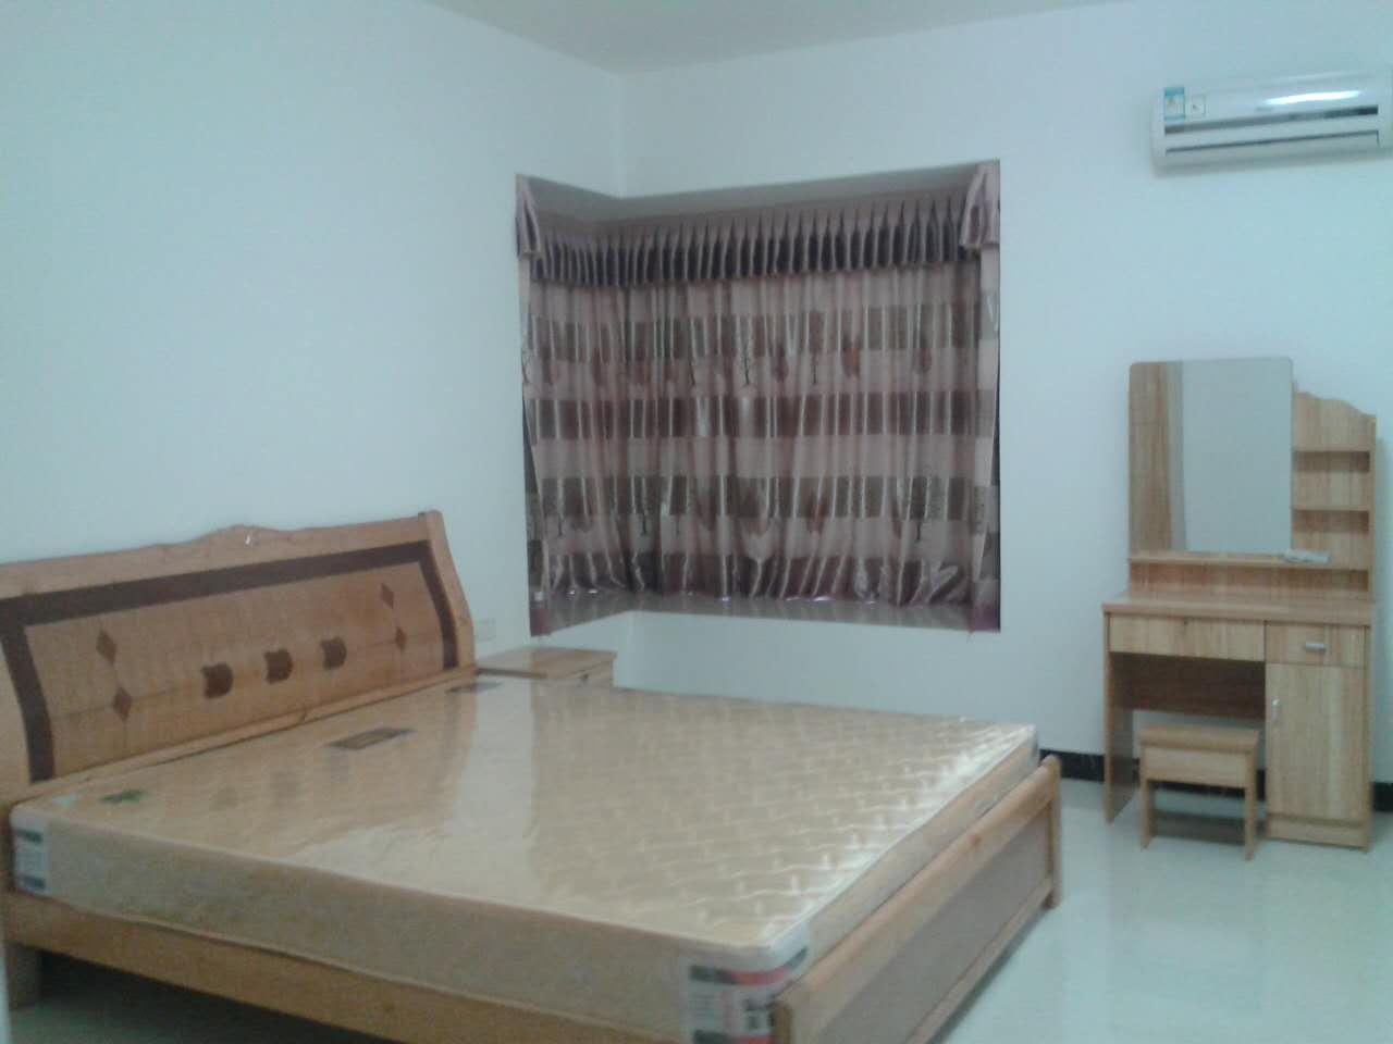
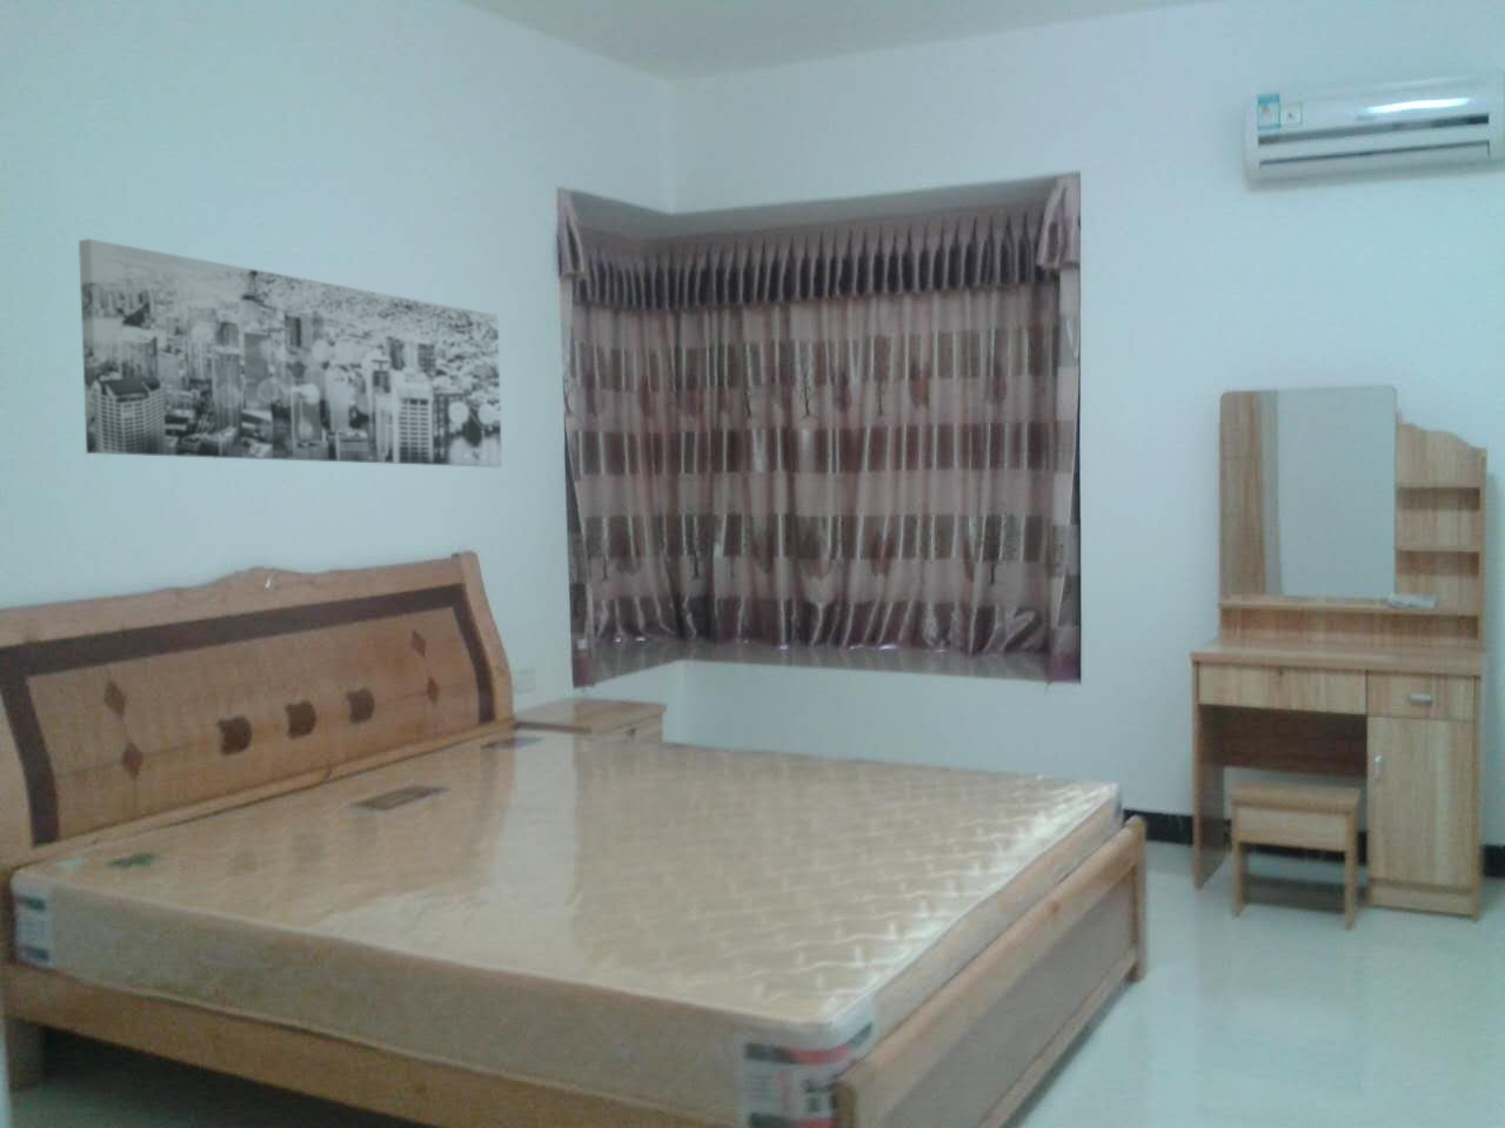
+ wall art [77,237,504,468]
